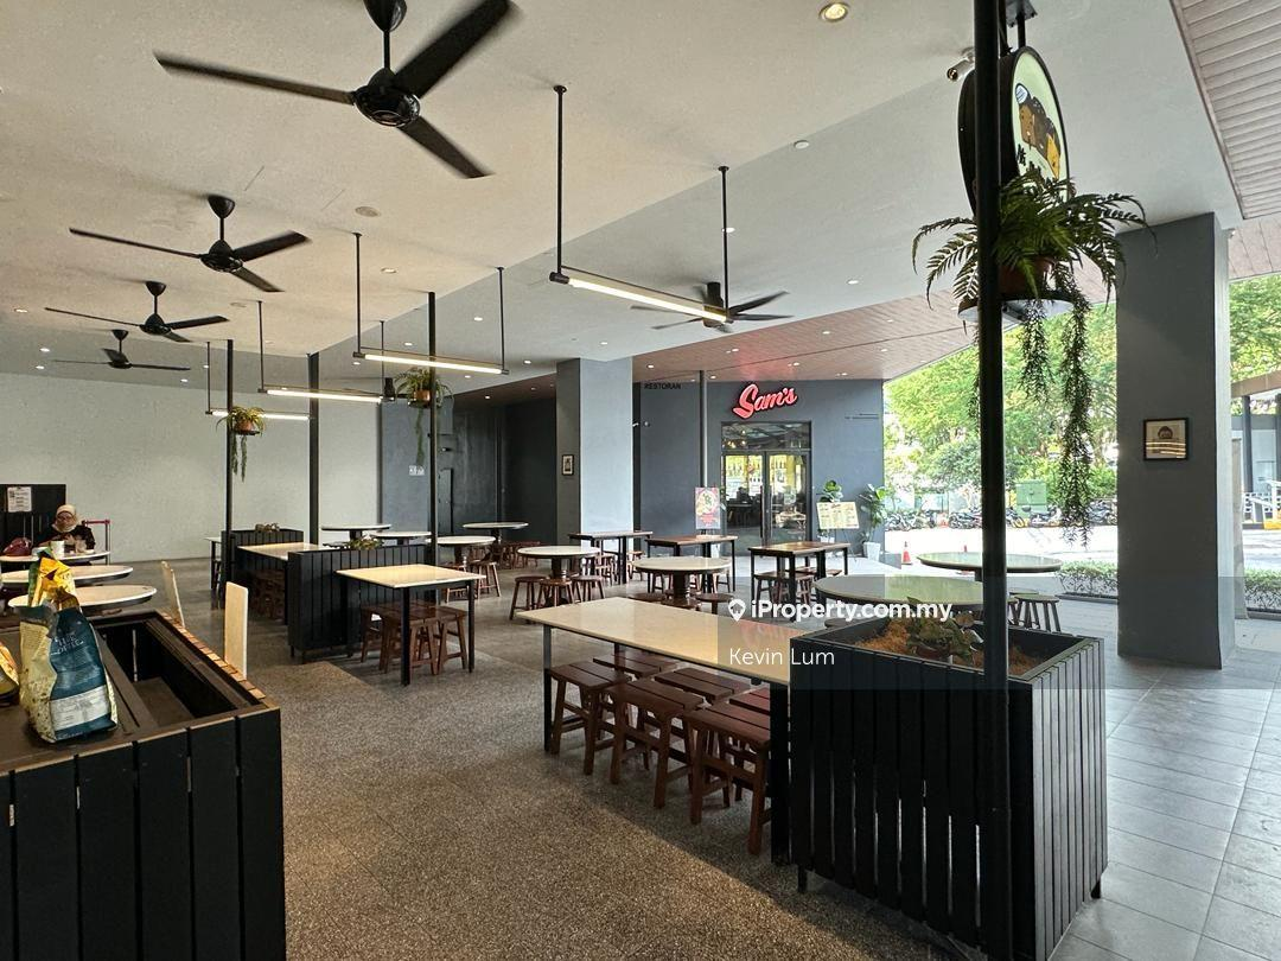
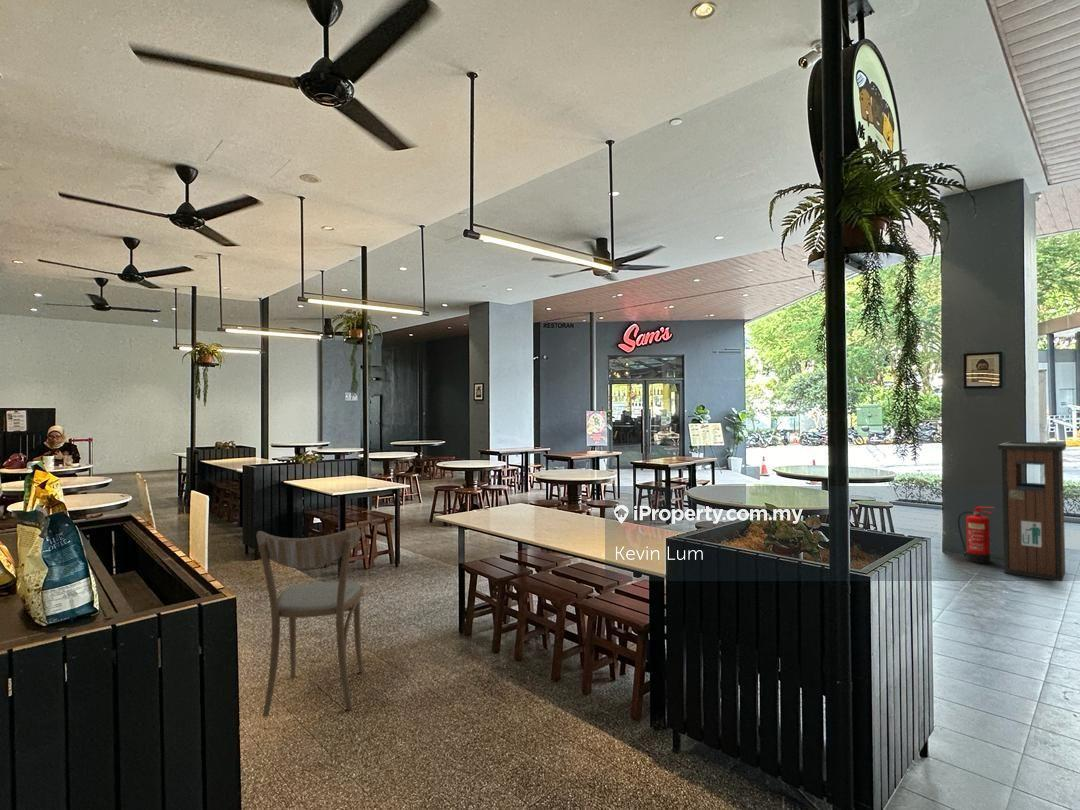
+ dining chair [256,527,364,718]
+ fire extinguisher [957,506,995,564]
+ trash bin [997,441,1067,582]
